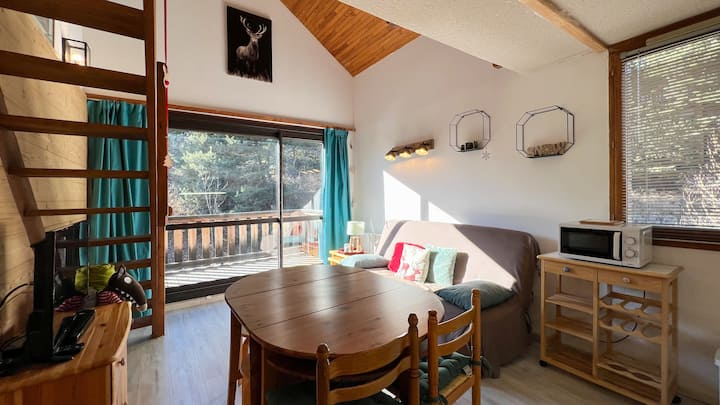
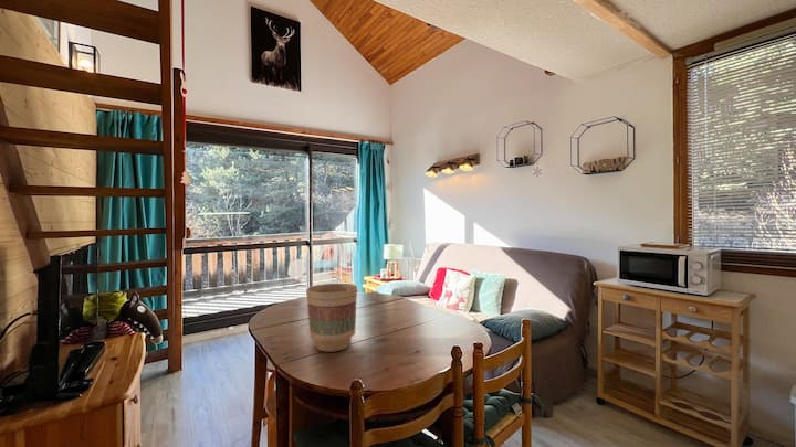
+ flower pot [305,283,358,353]
